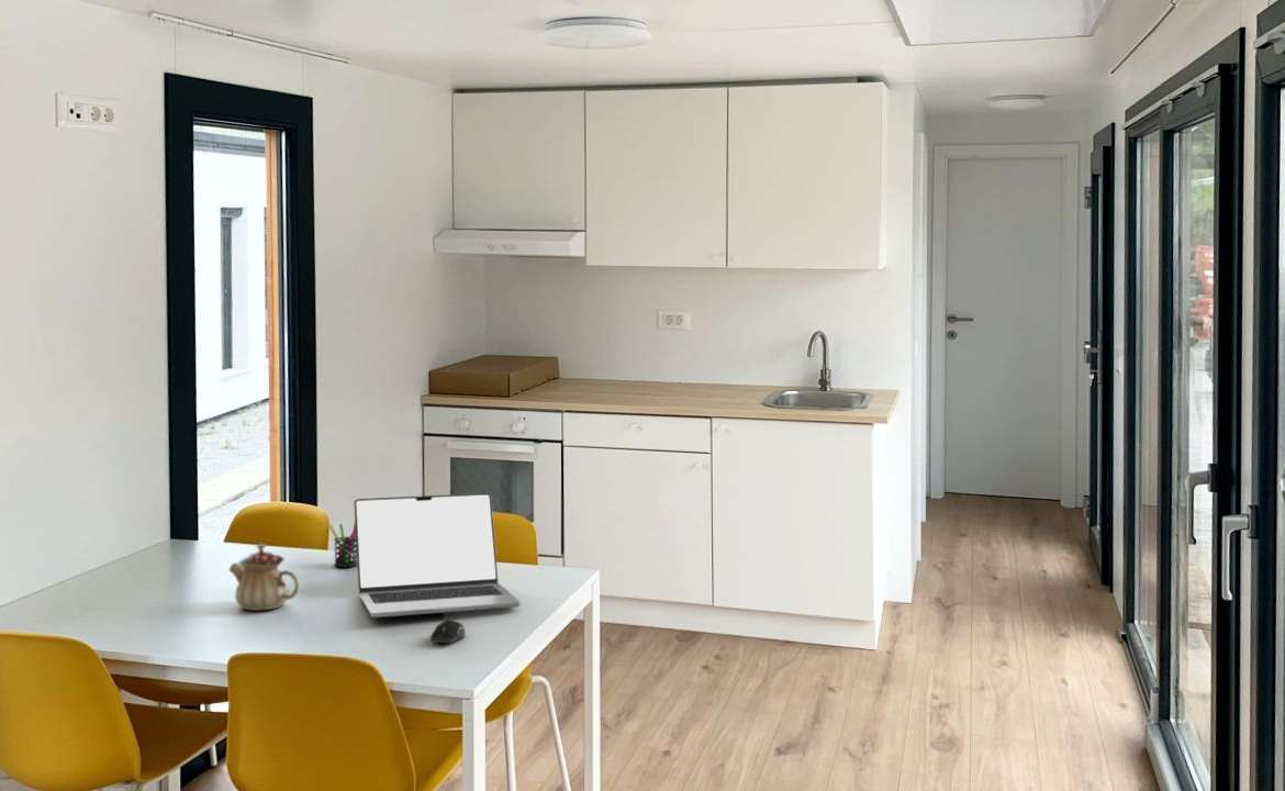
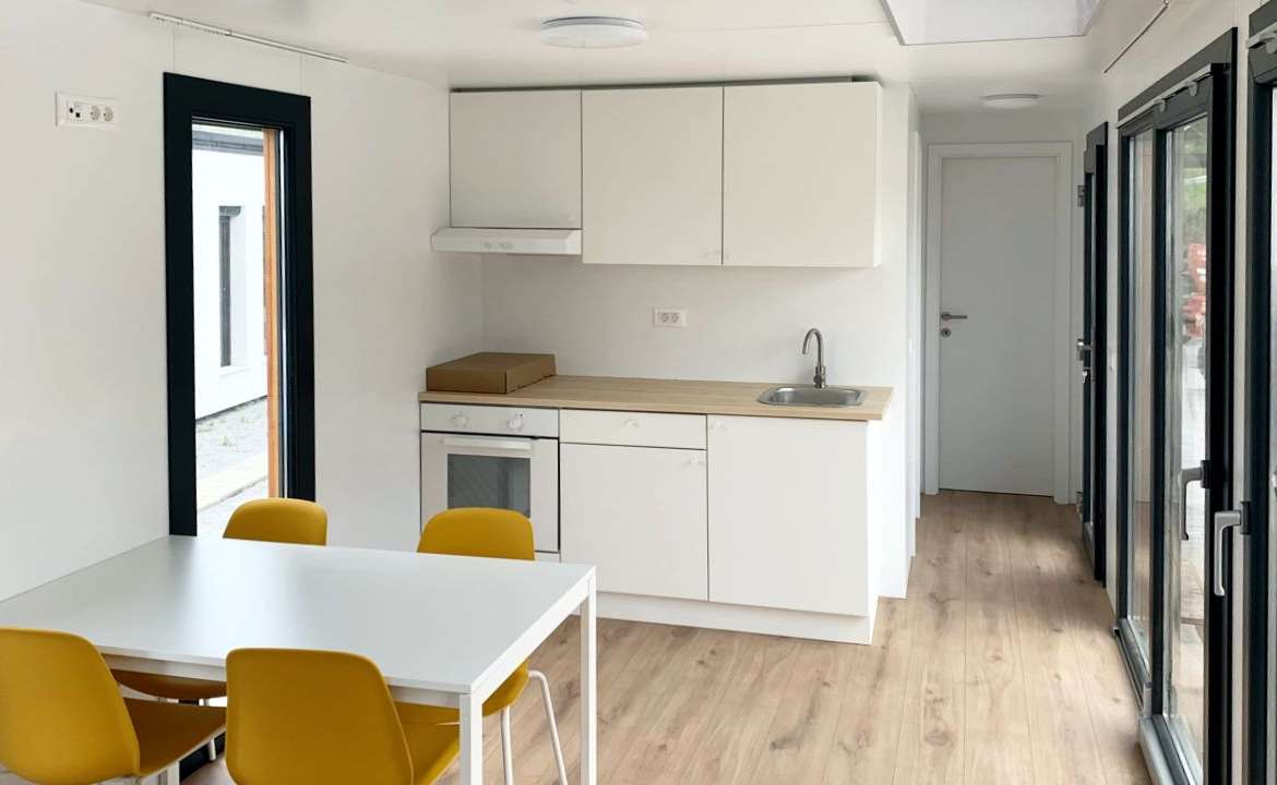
- teapot [227,543,300,612]
- computer mouse [429,619,466,644]
- pen holder [327,523,357,568]
- laptop [354,492,522,619]
